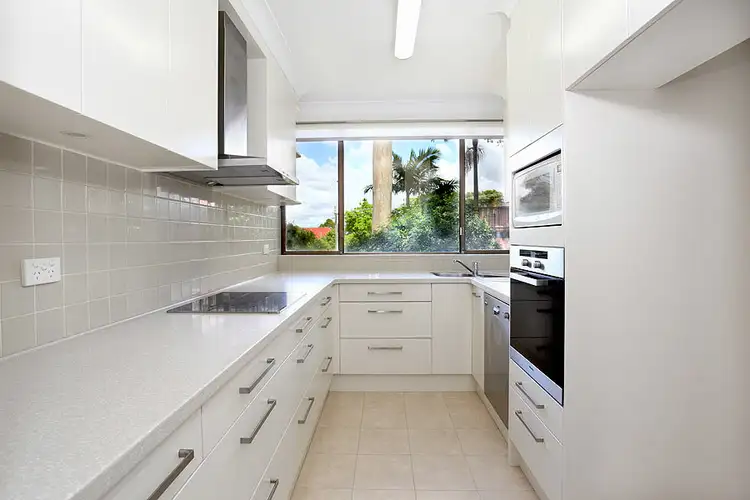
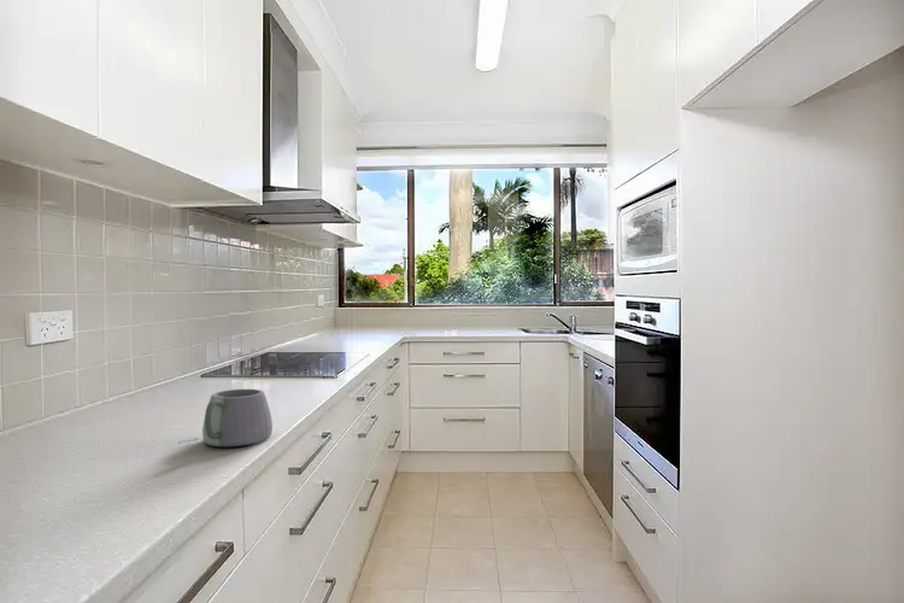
+ mug [178,388,274,447]
